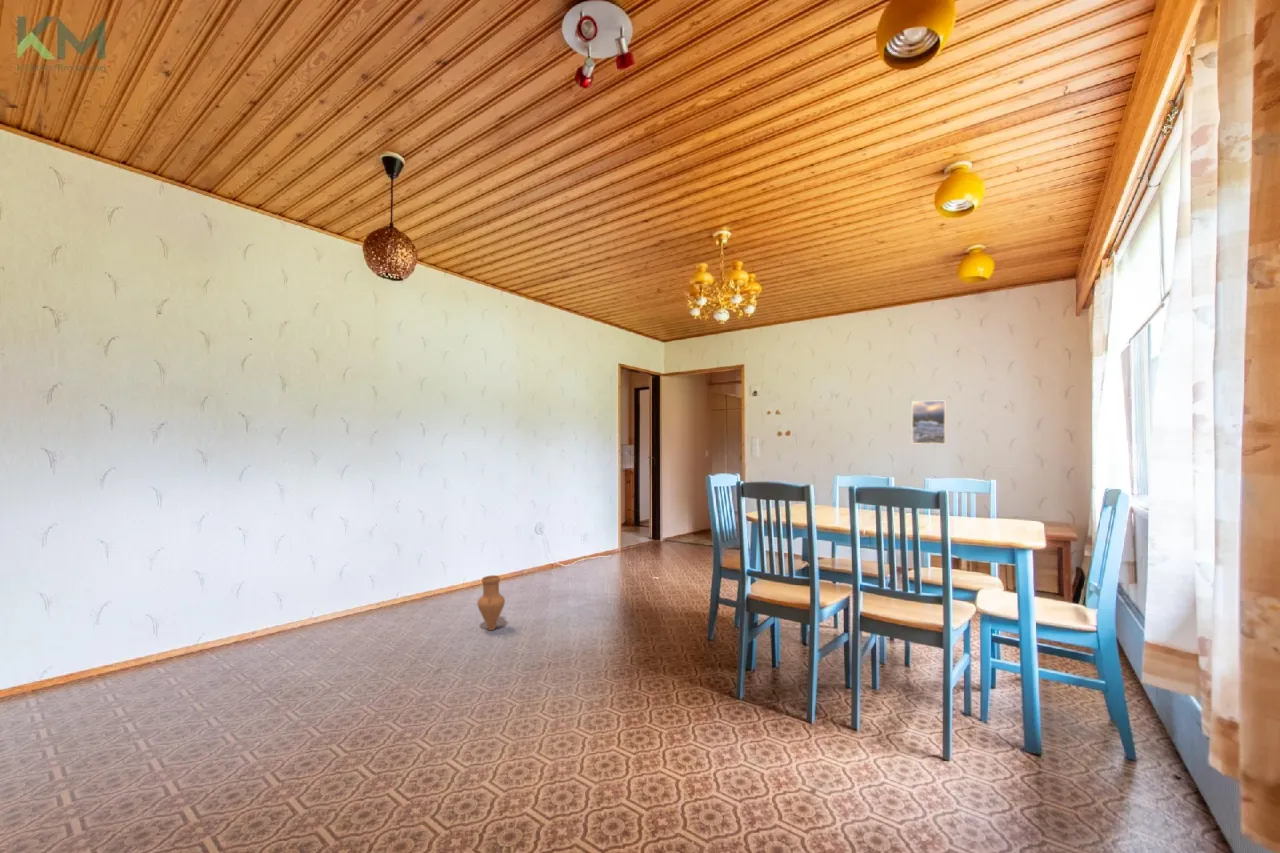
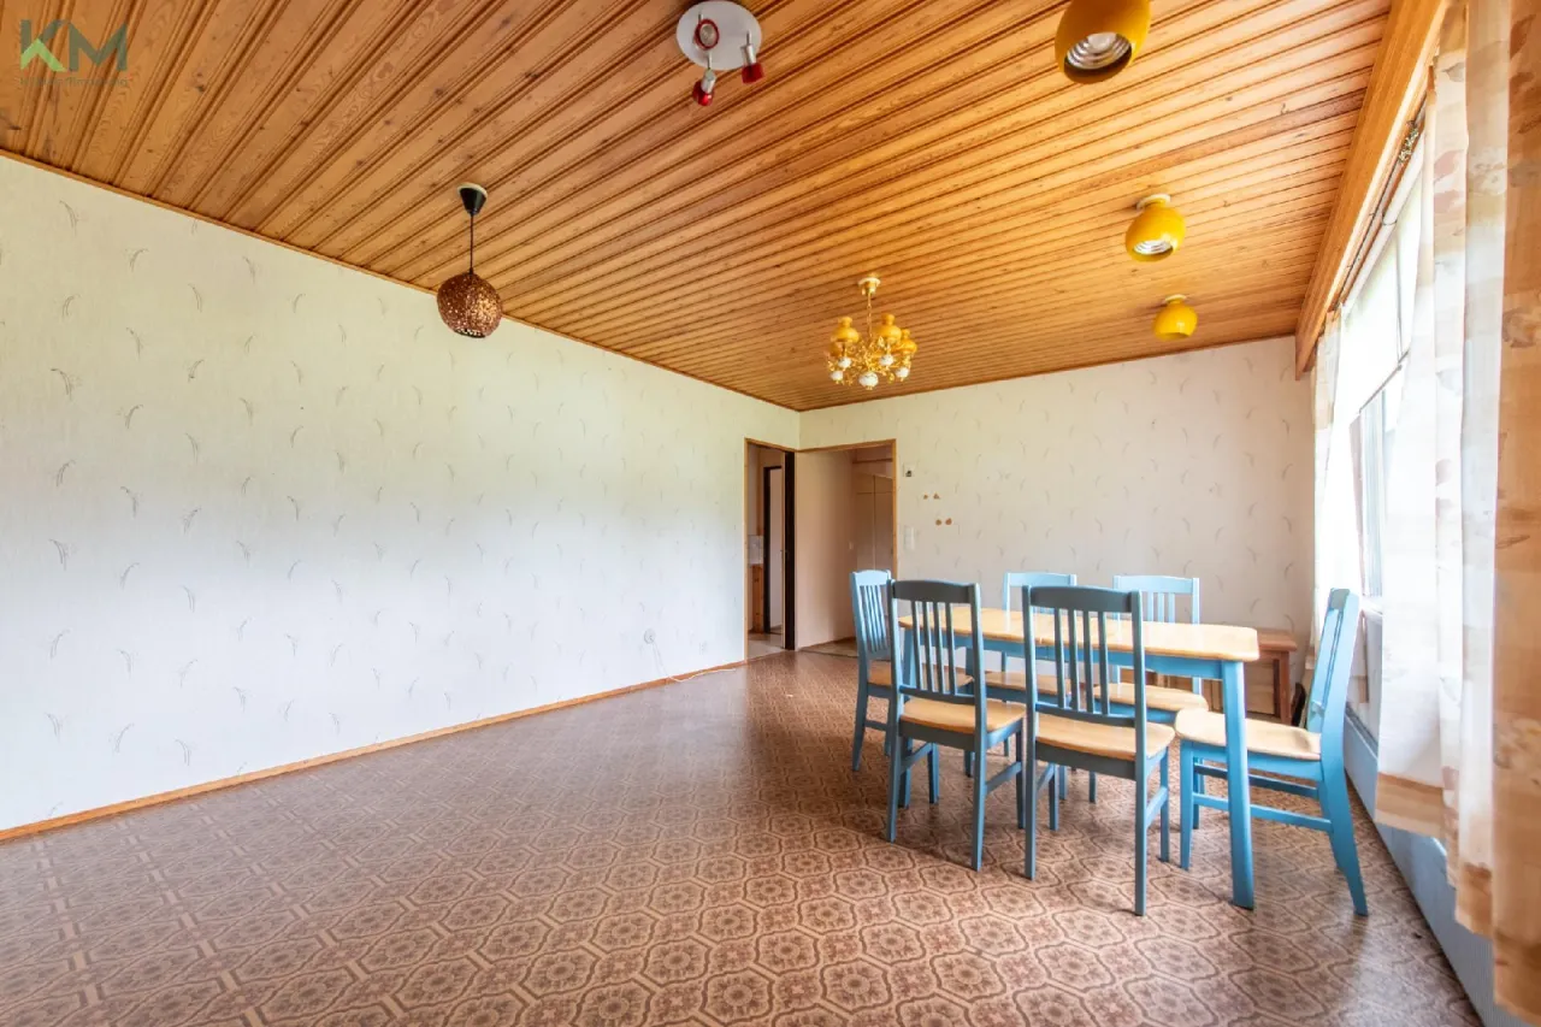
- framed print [911,400,947,445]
- vase [476,574,506,631]
